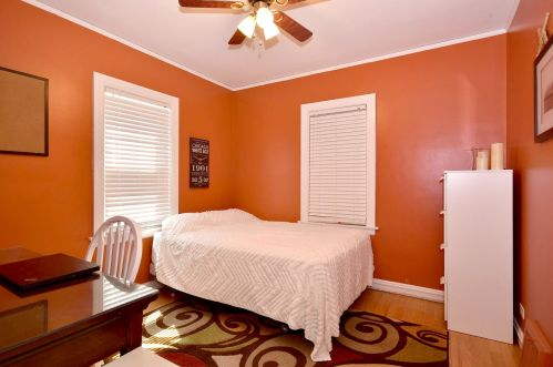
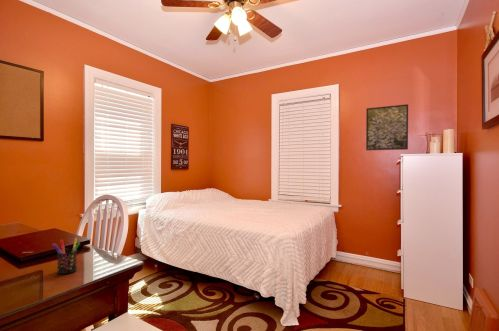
+ pen holder [51,237,81,275]
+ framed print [365,103,409,151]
